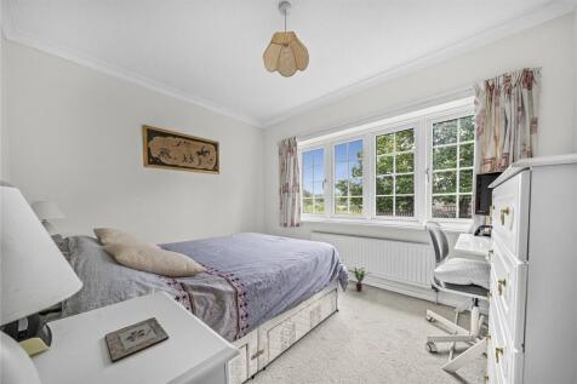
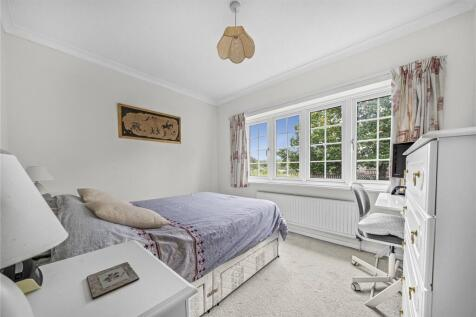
- potted plant [347,266,372,292]
